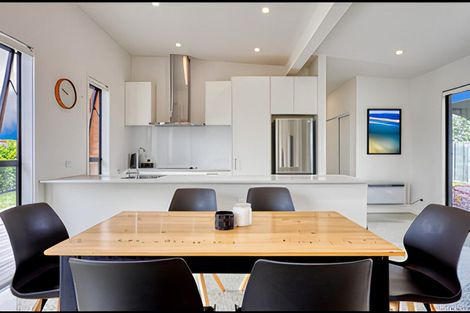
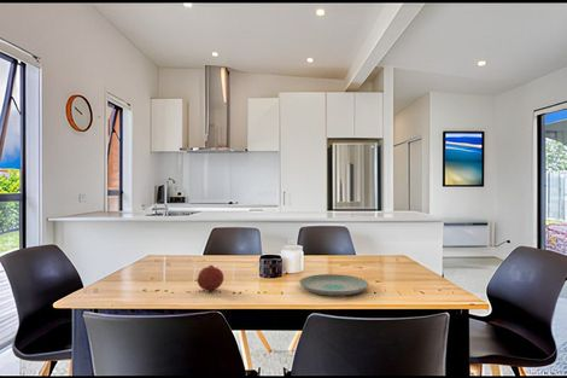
+ fruit [197,264,224,291]
+ plate [298,273,369,297]
